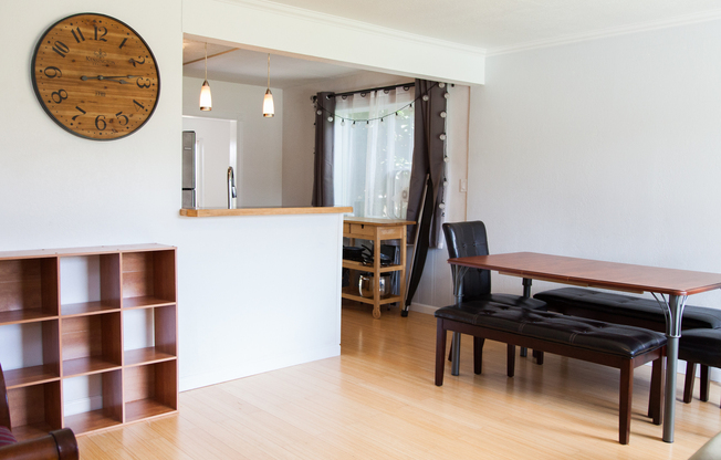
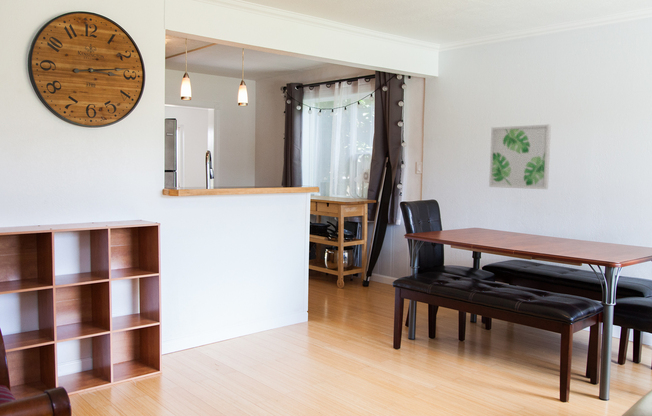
+ wall art [488,124,552,190]
